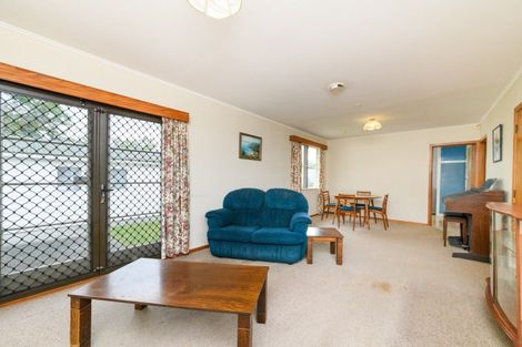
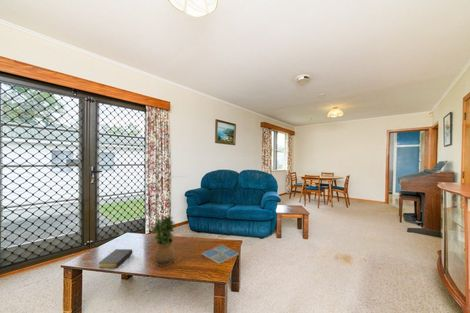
+ bible [98,248,134,269]
+ potted plant [150,214,178,267]
+ drink coaster [201,244,240,265]
